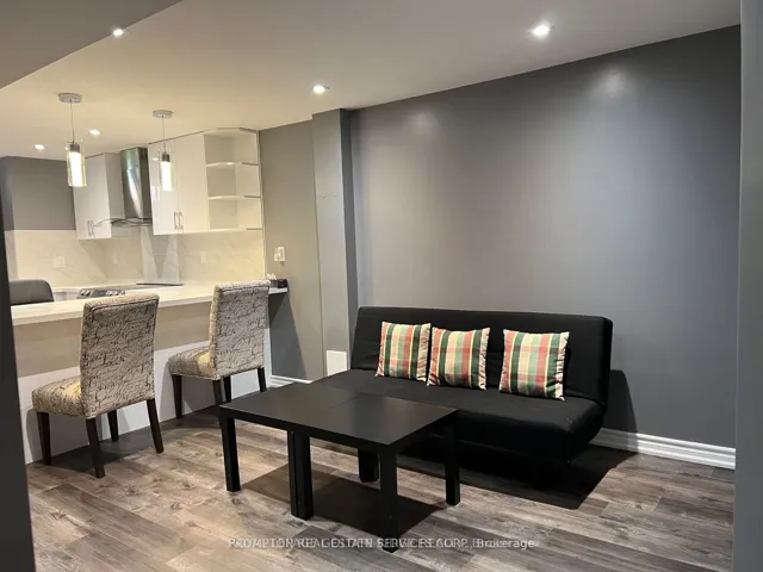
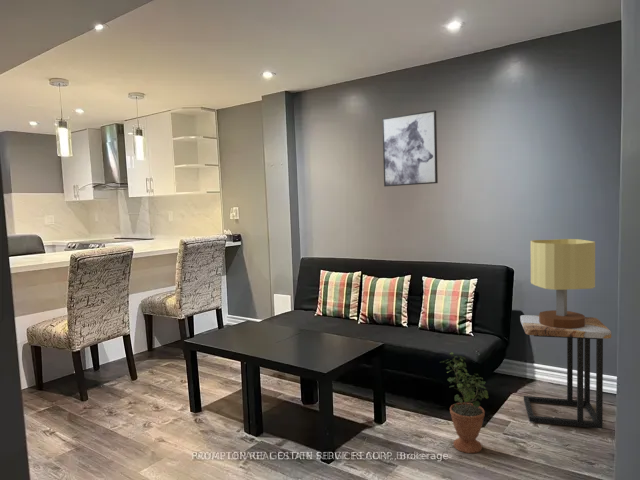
+ side table [519,314,612,430]
+ table lamp [530,238,596,329]
+ wall art [381,109,439,187]
+ potted plant [439,351,490,454]
